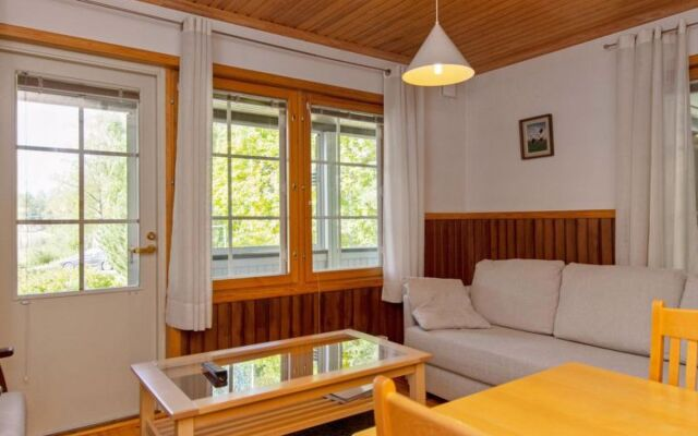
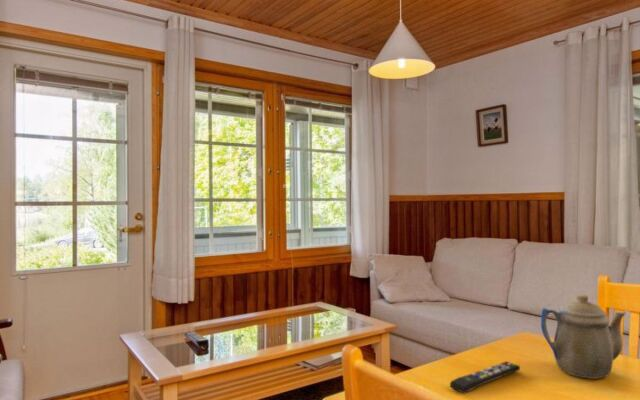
+ remote control [449,361,521,395]
+ teapot [540,293,627,380]
